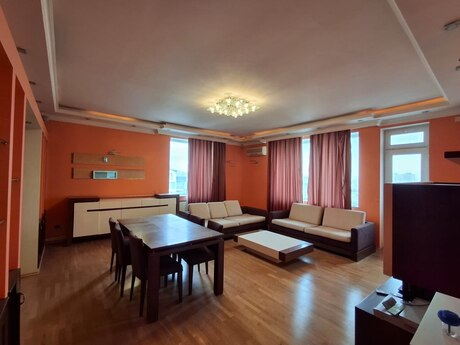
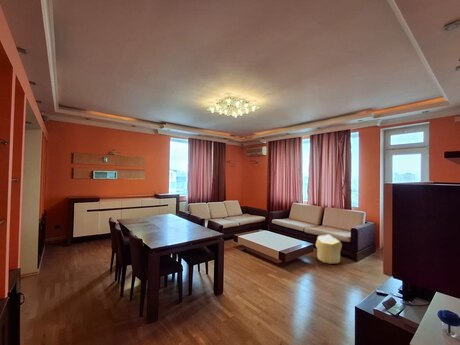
+ pouf [314,233,343,265]
